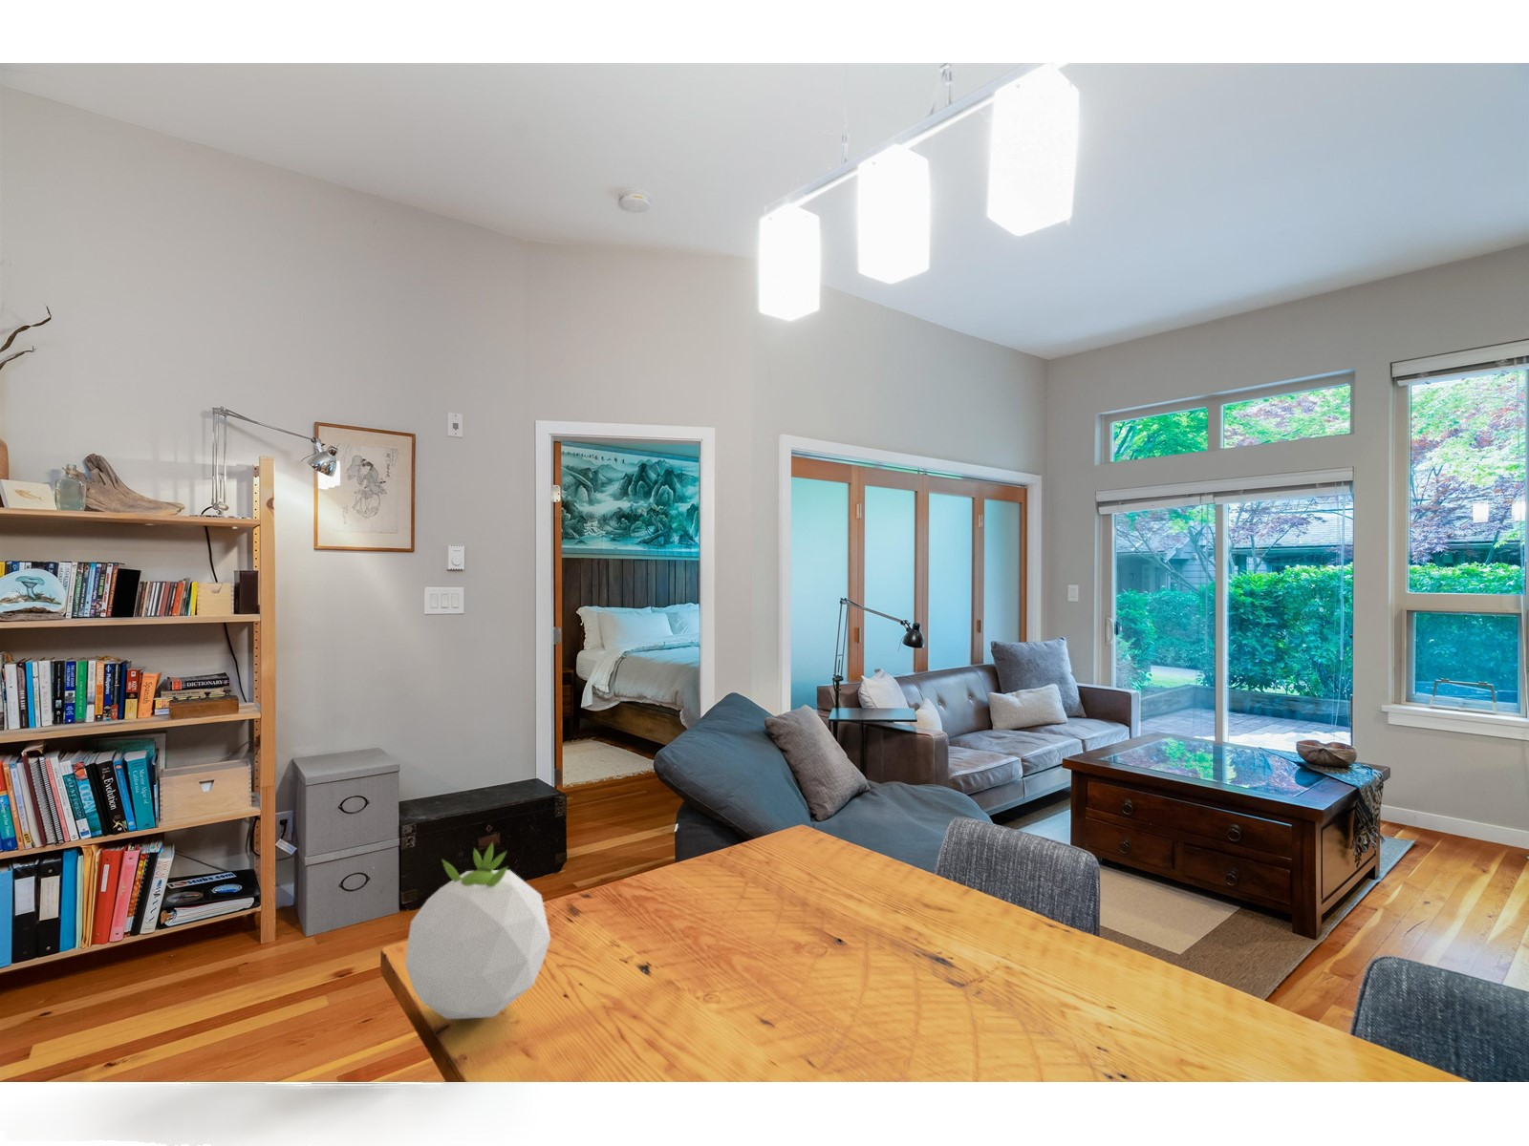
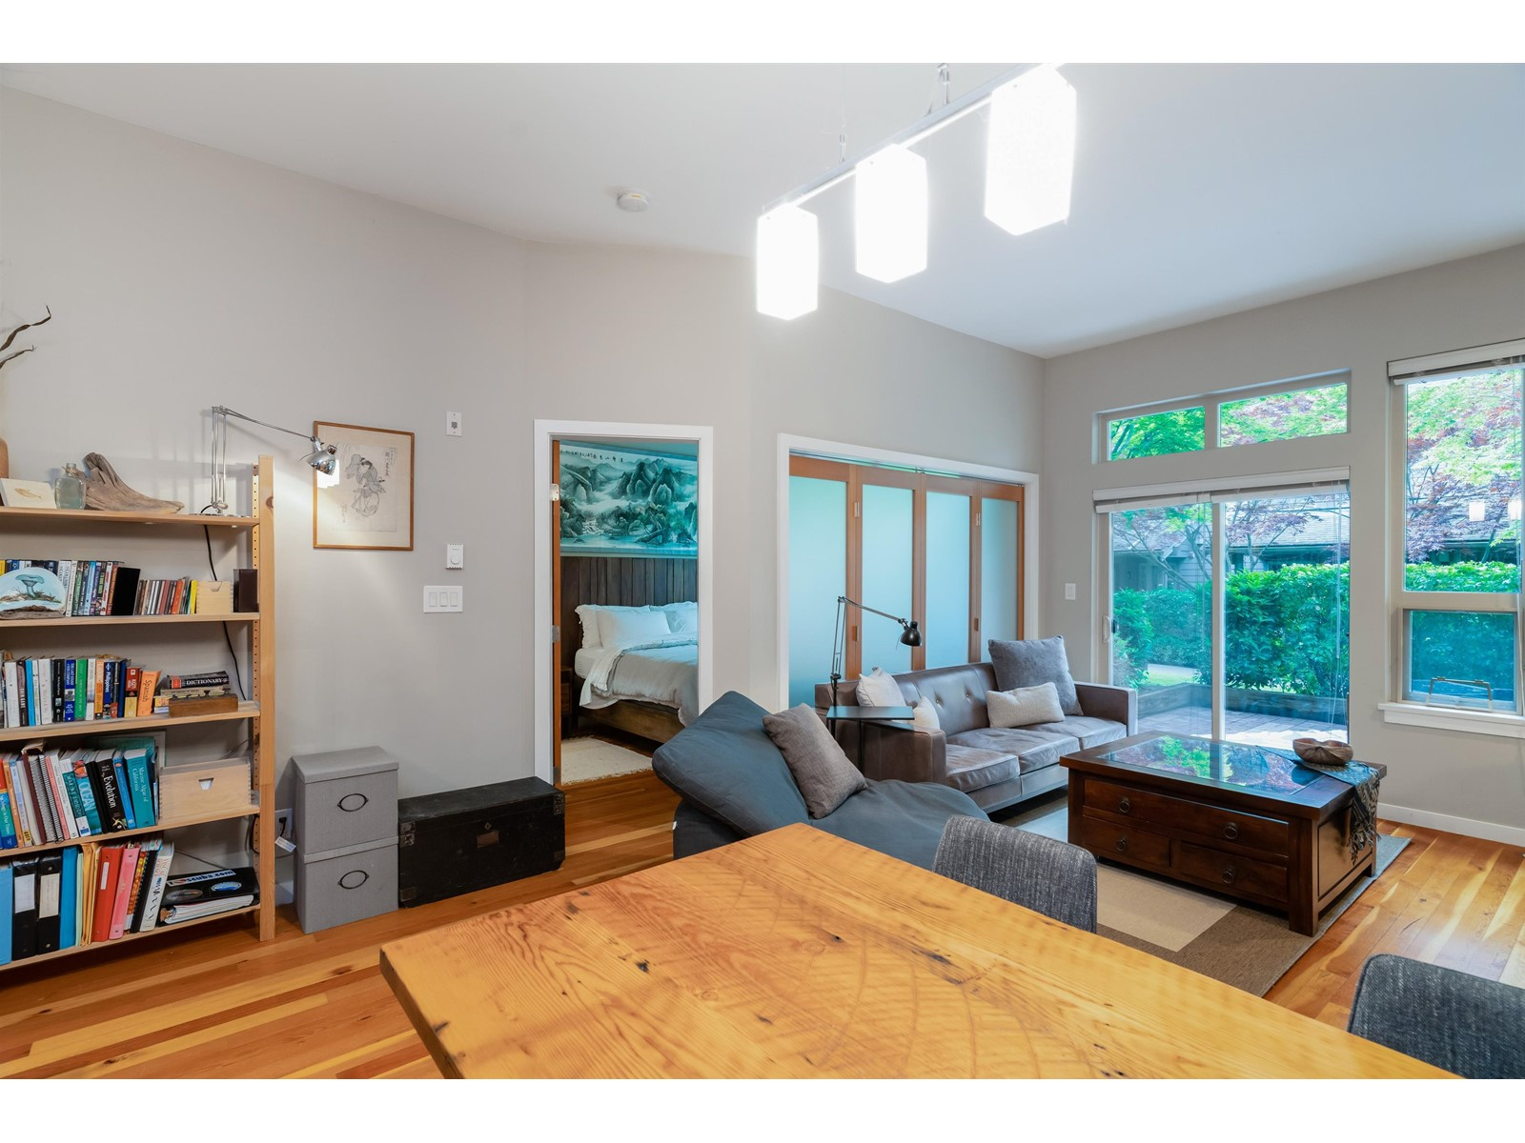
- succulent plant [405,840,551,1020]
